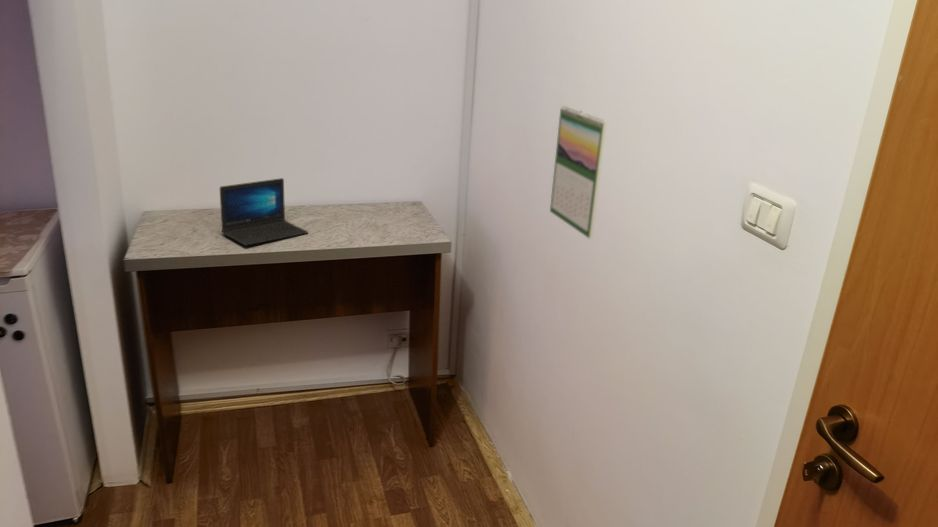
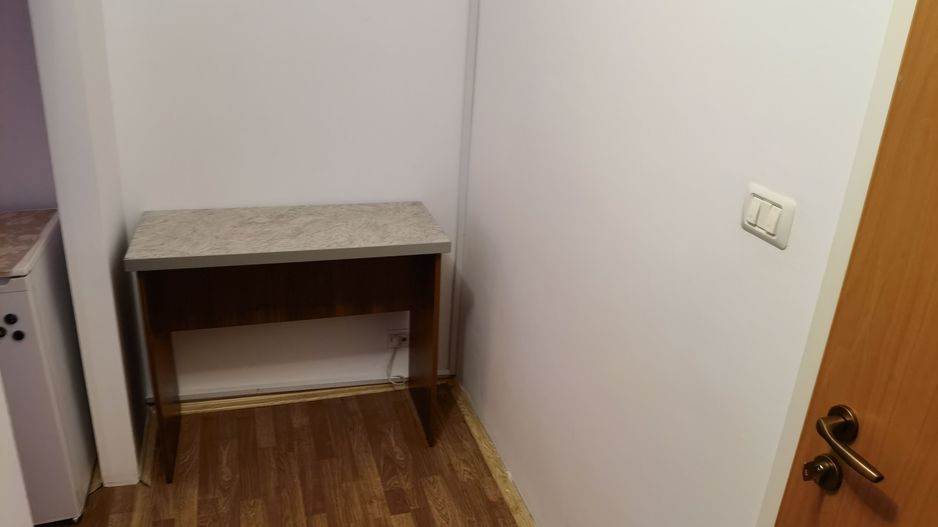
- calendar [549,105,607,240]
- laptop [219,177,309,247]
